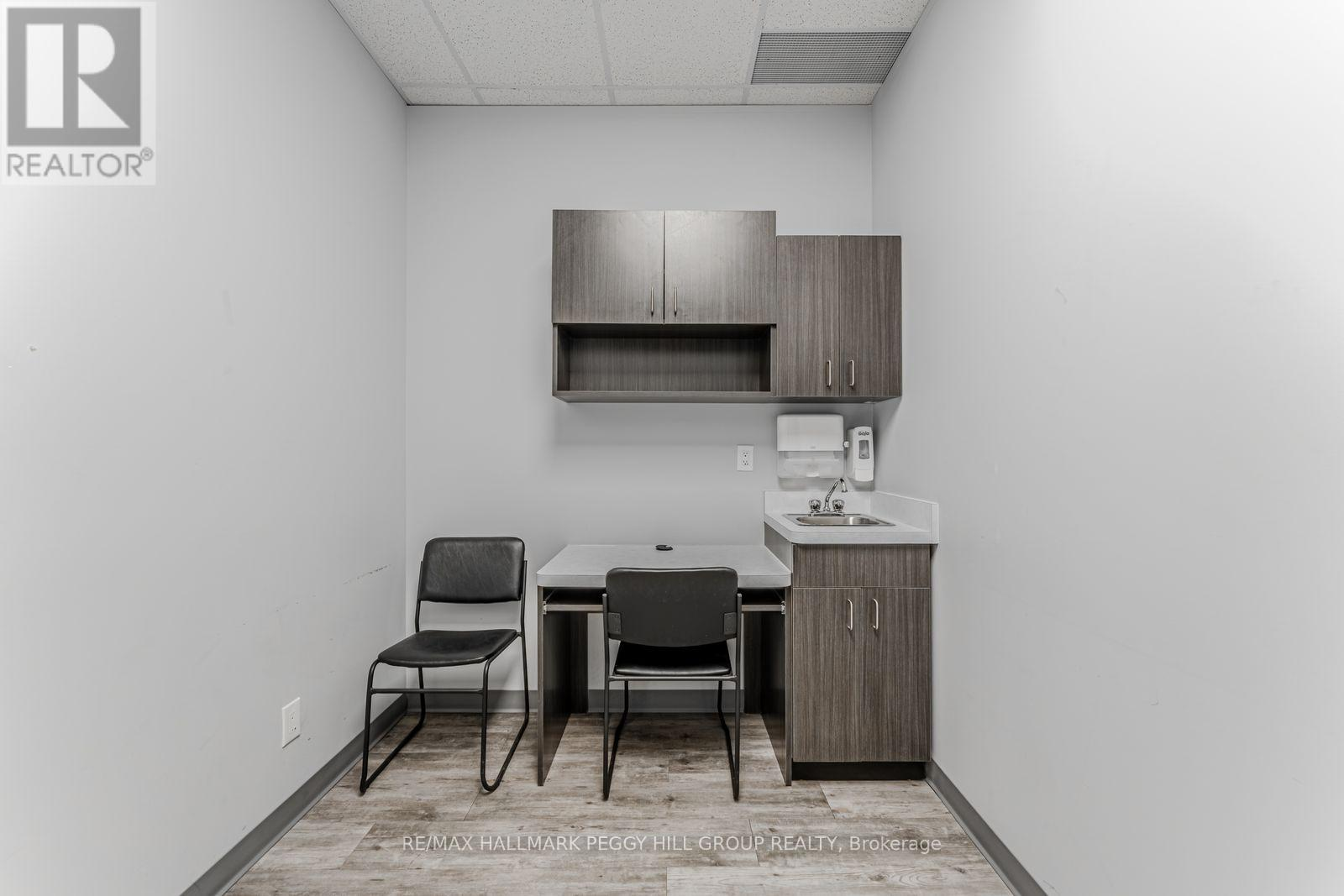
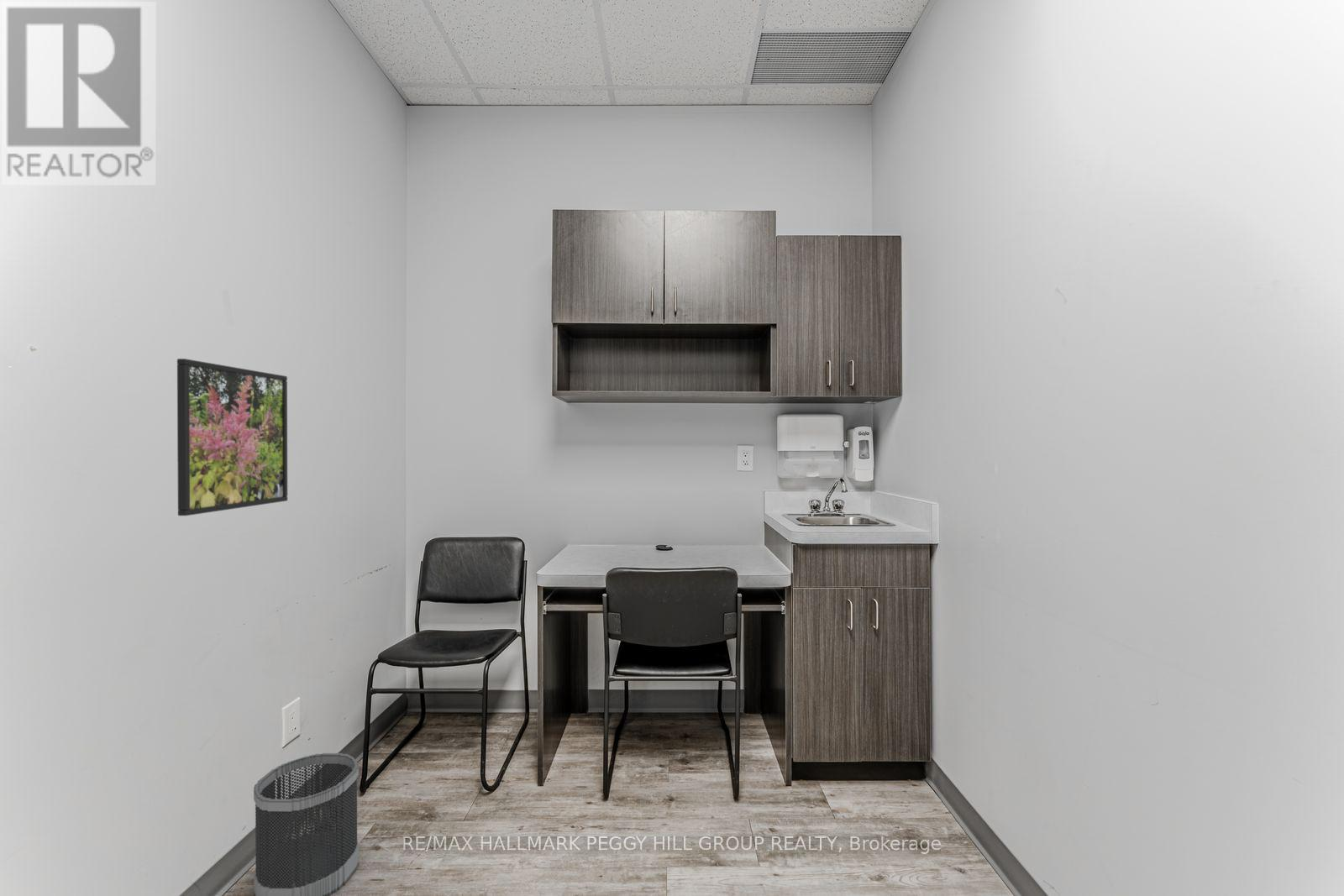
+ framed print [176,358,288,516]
+ wastebasket [253,752,360,896]
